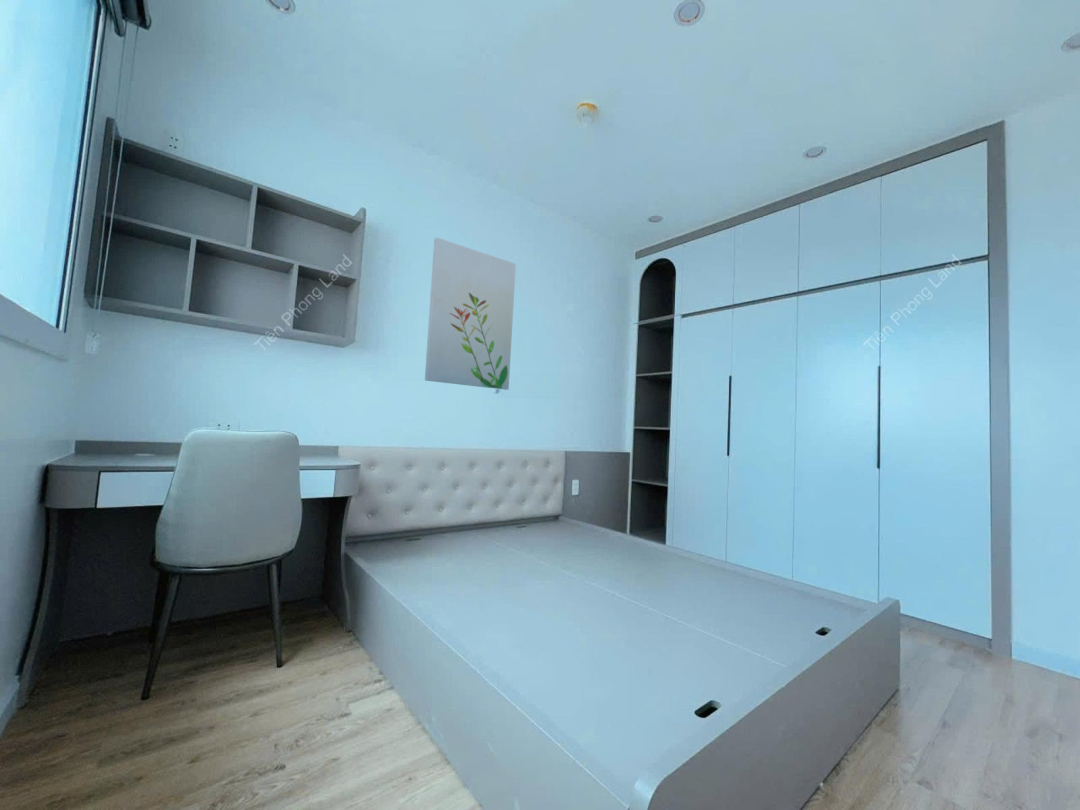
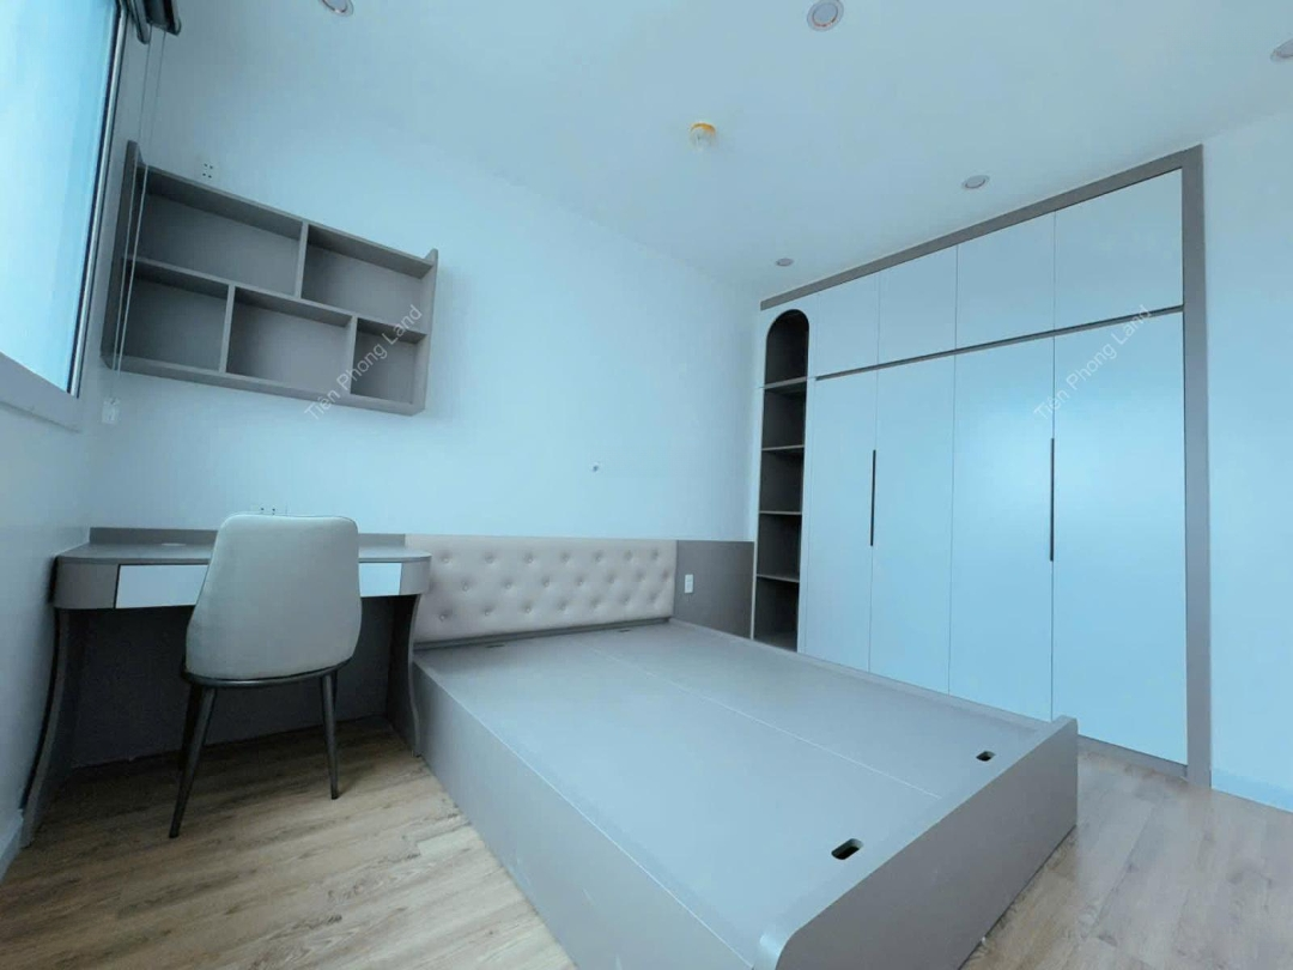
- wall art [424,237,517,391]
